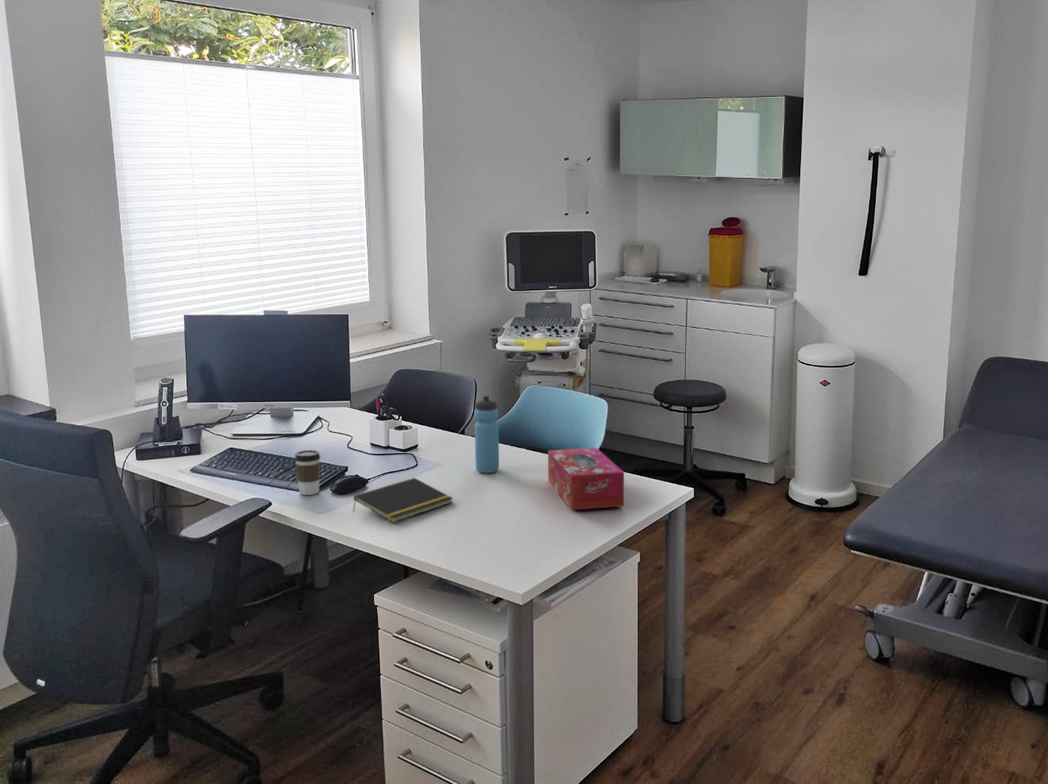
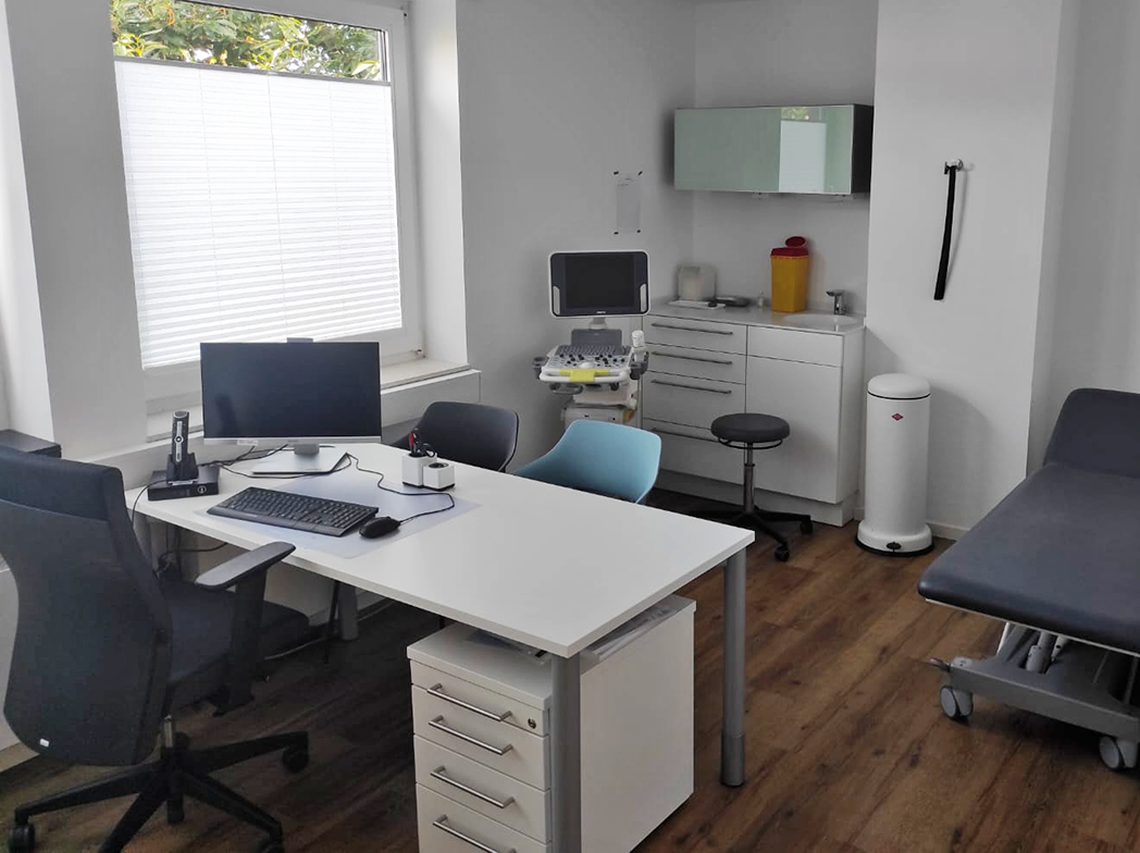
- coffee cup [293,449,322,496]
- water bottle [474,395,500,474]
- tissue box [547,447,625,511]
- notepad [352,477,454,523]
